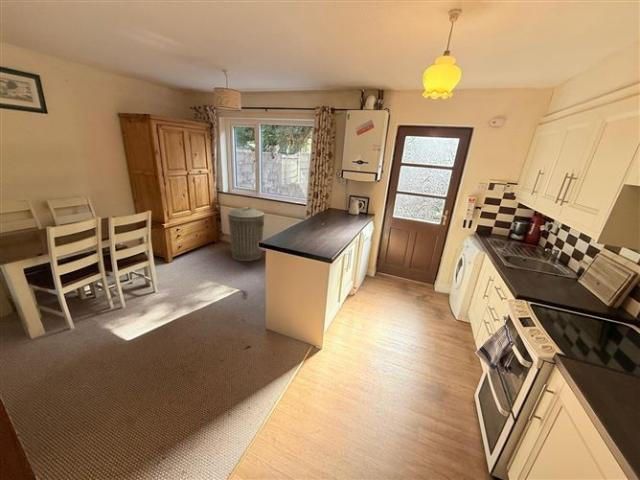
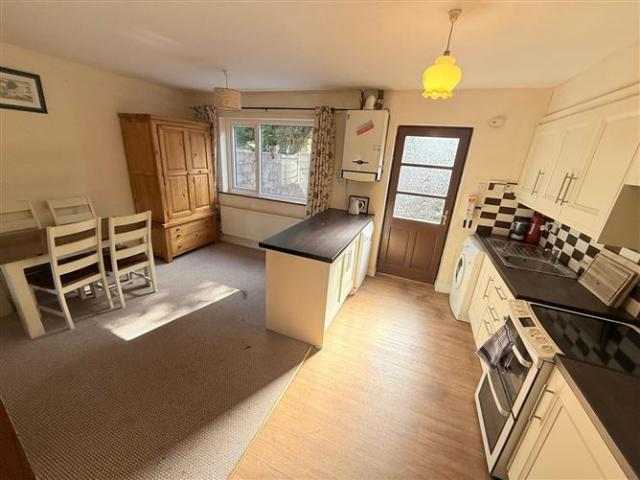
- trash can [227,206,266,262]
